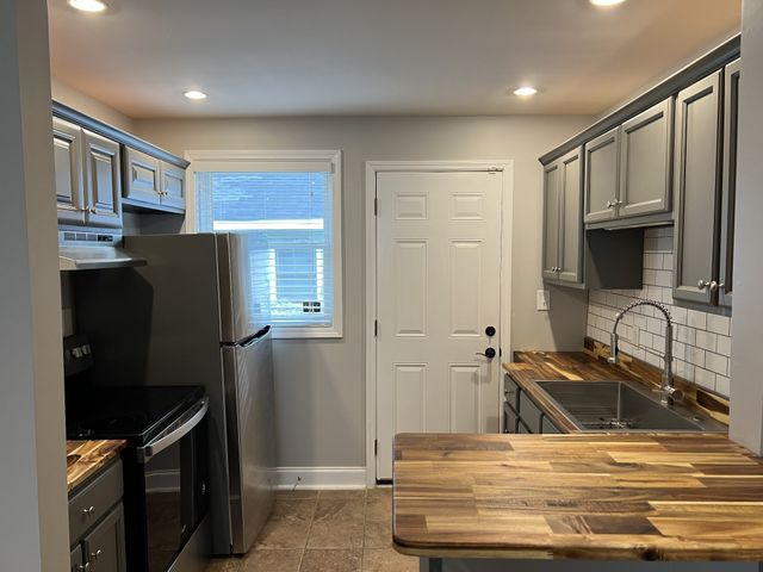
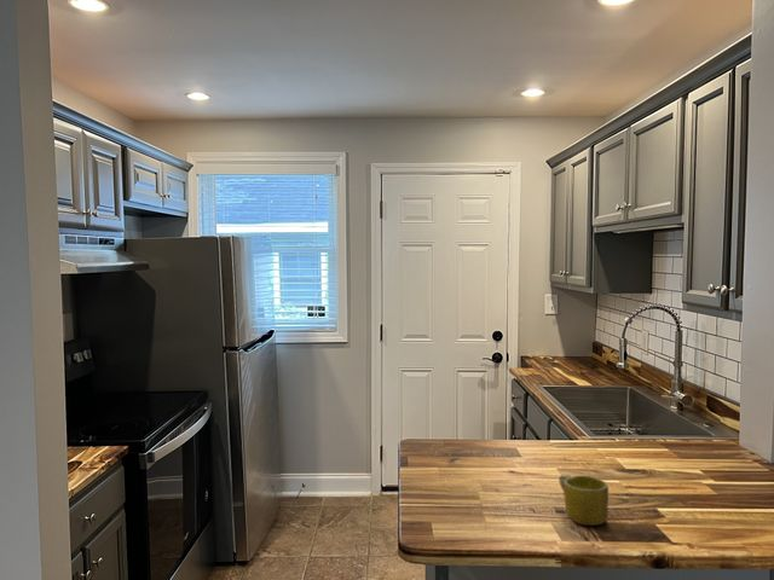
+ mug [558,474,610,527]
